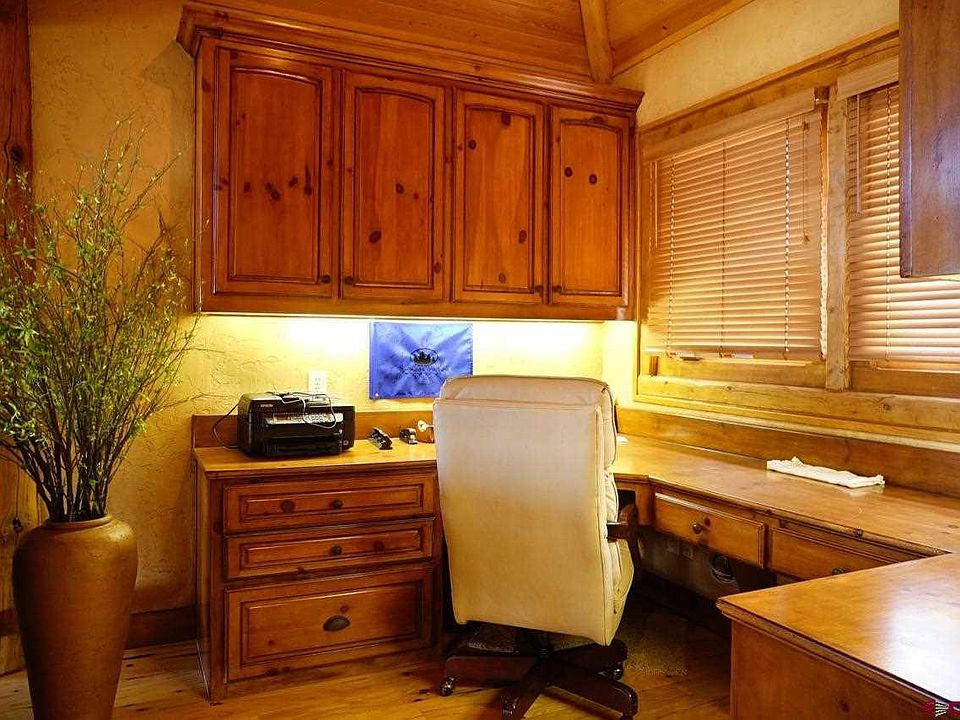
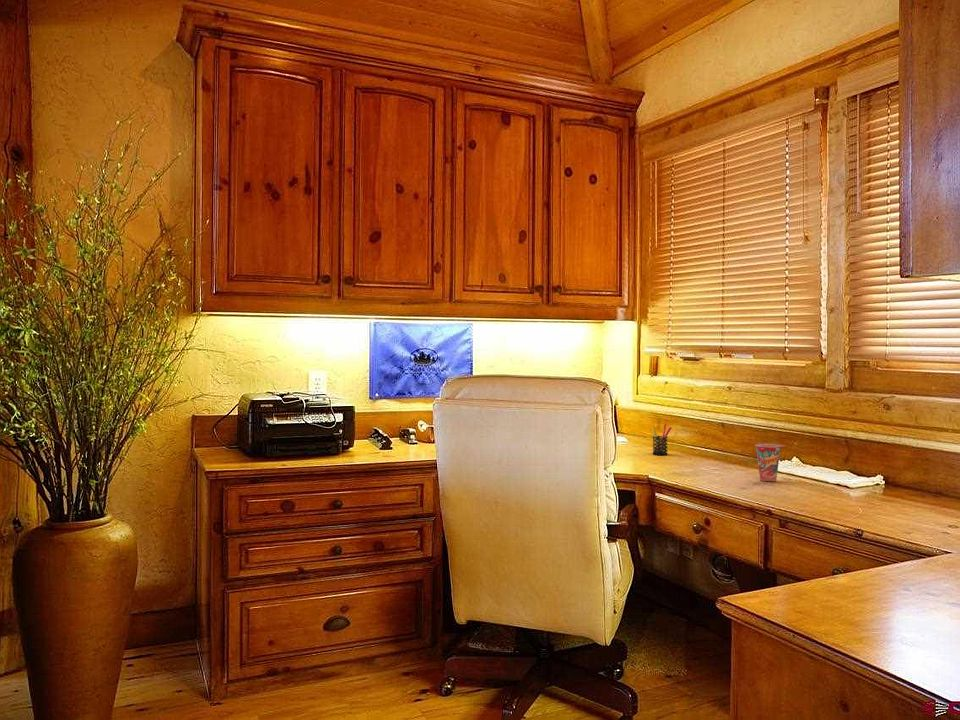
+ cup [754,442,786,482]
+ pen holder [651,423,673,456]
